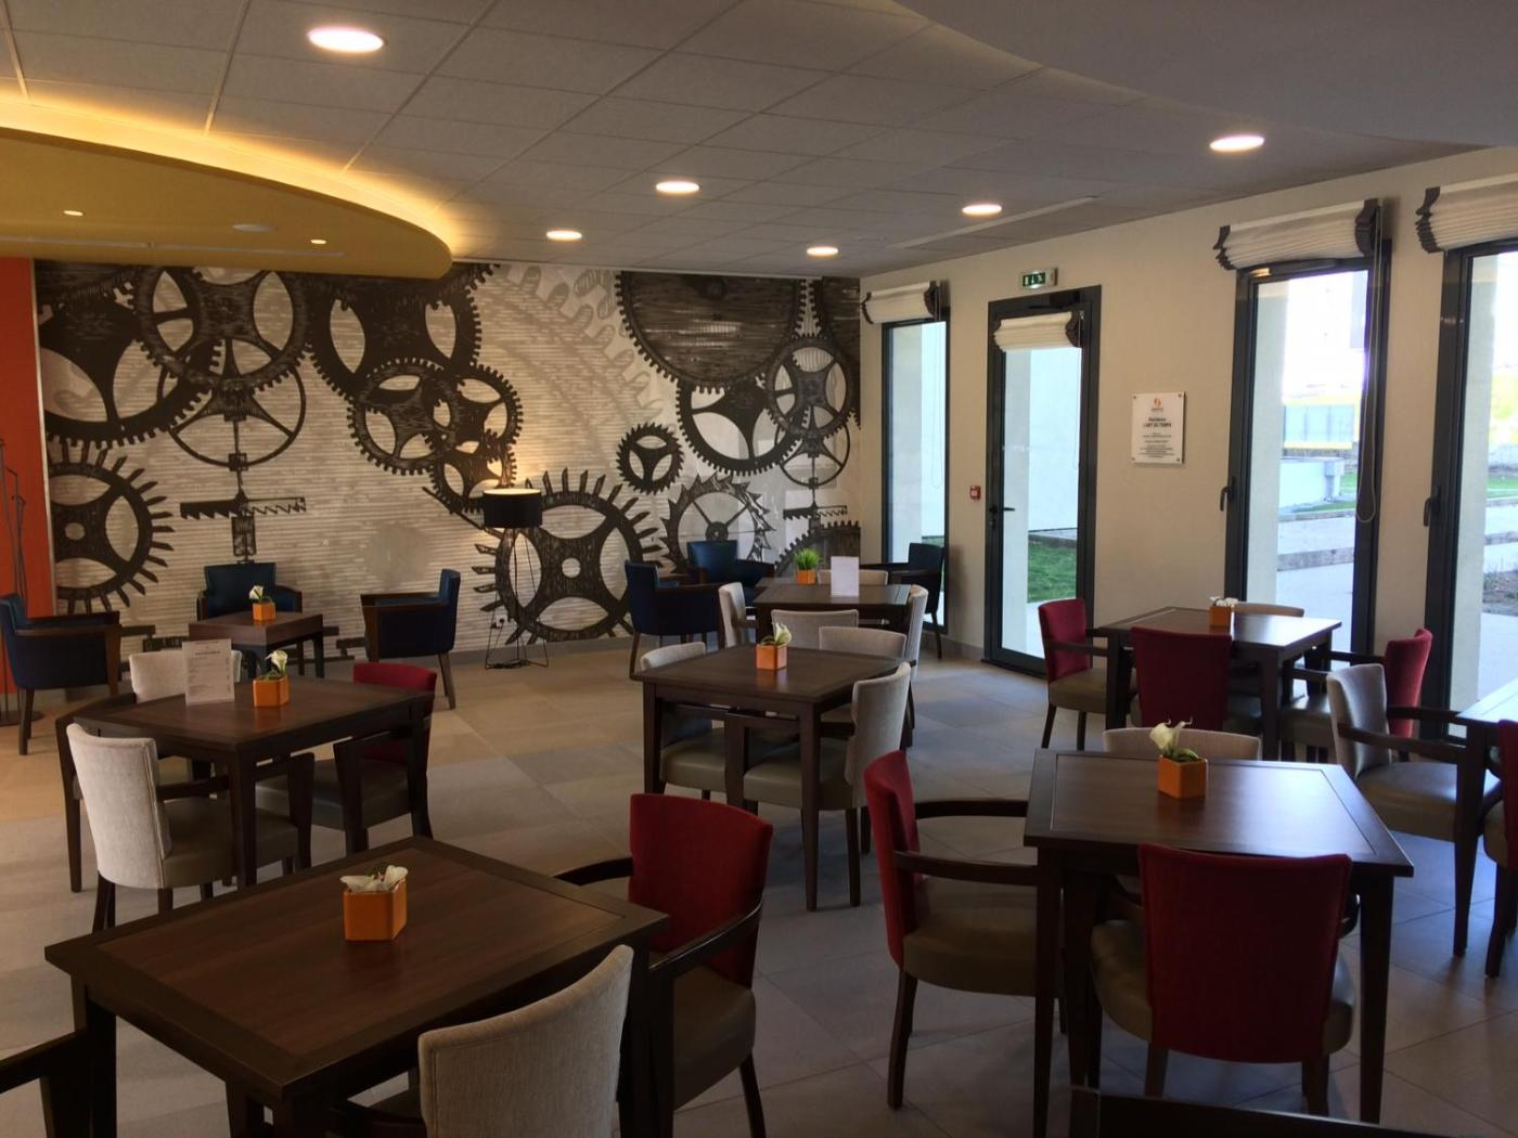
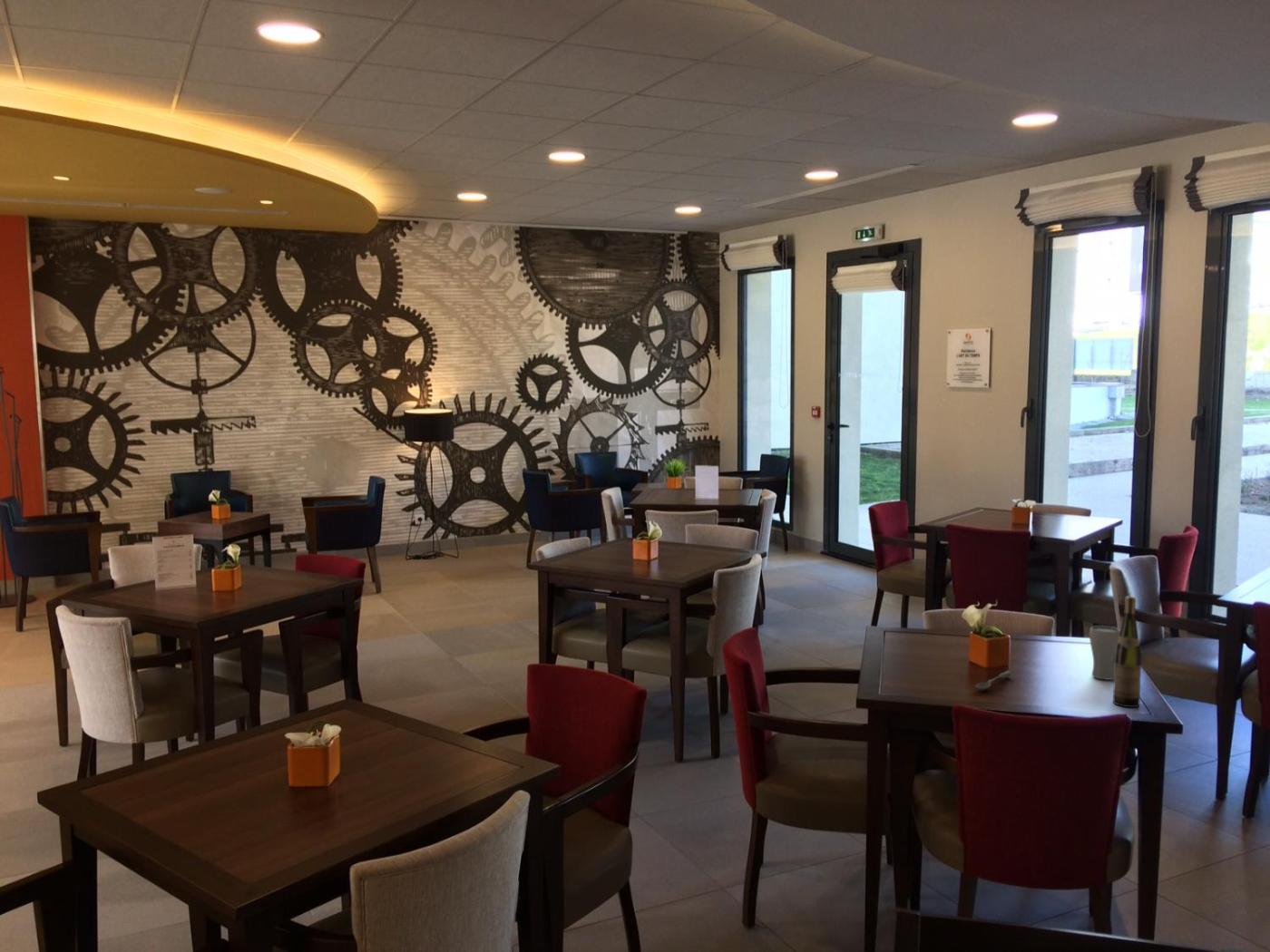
+ soupspoon [975,670,1012,691]
+ wine bottle [1112,596,1142,708]
+ drinking glass [1089,625,1120,681]
